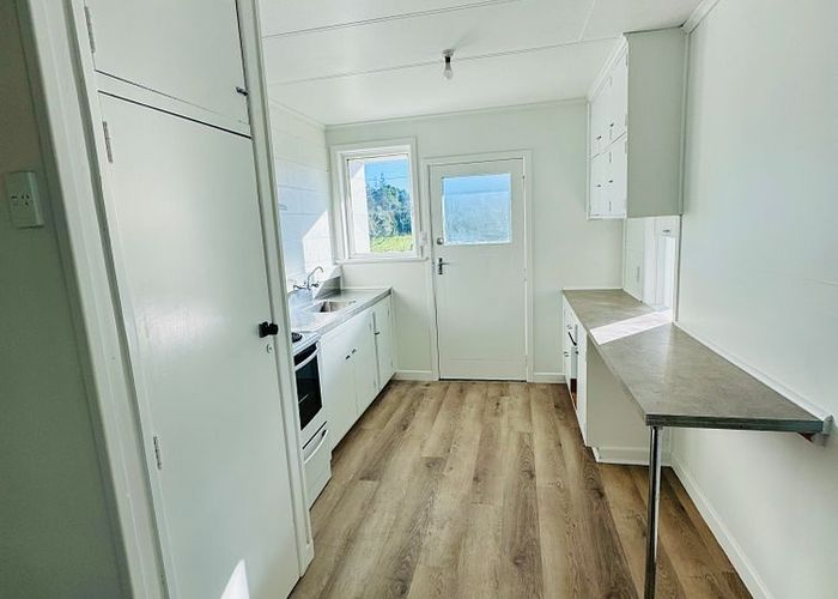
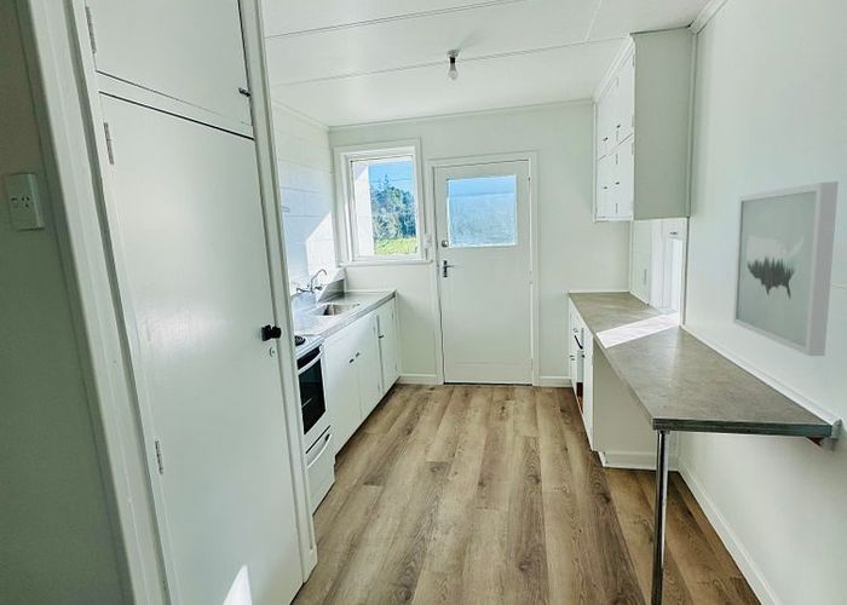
+ wall art [732,180,840,357]
